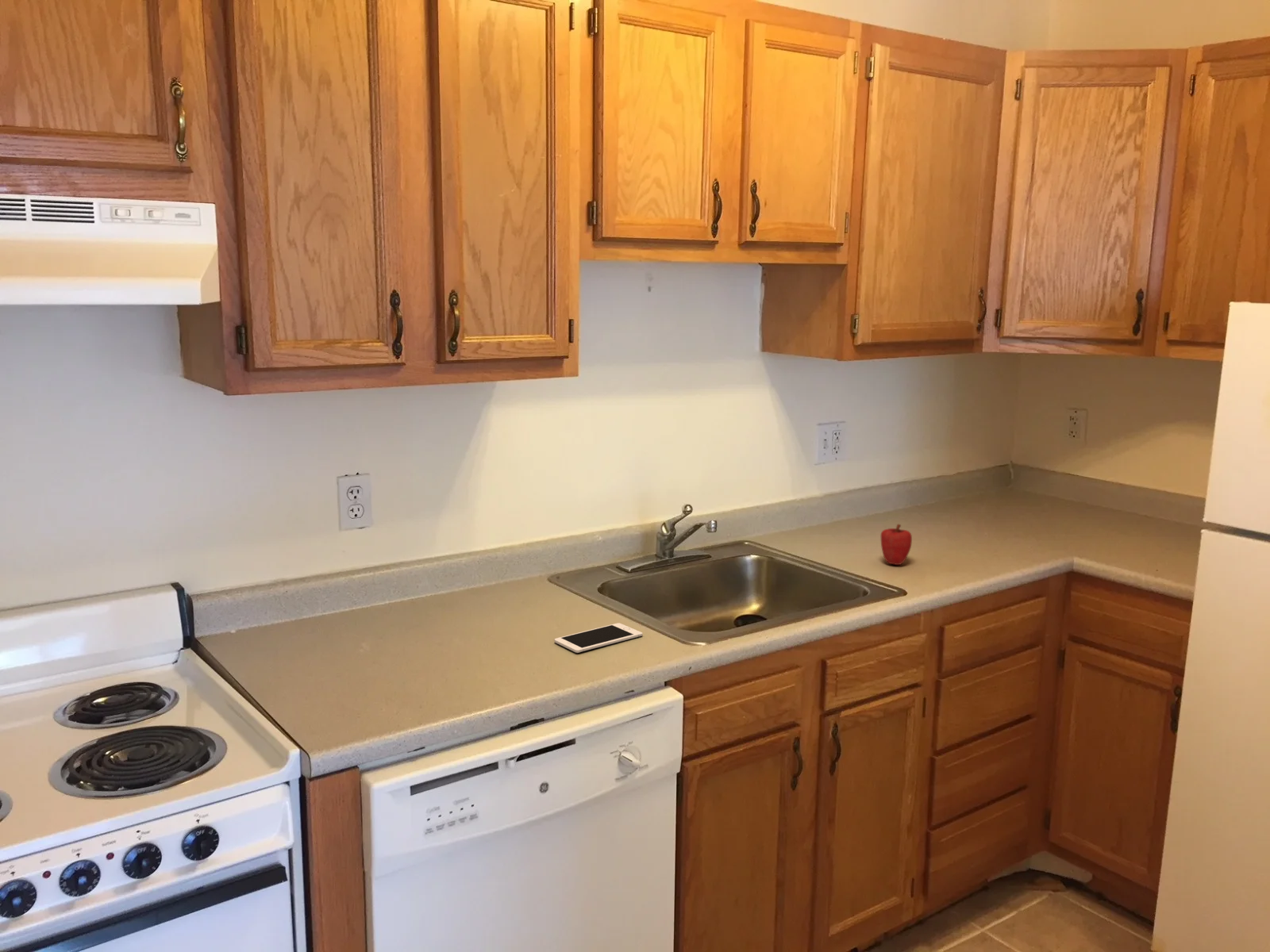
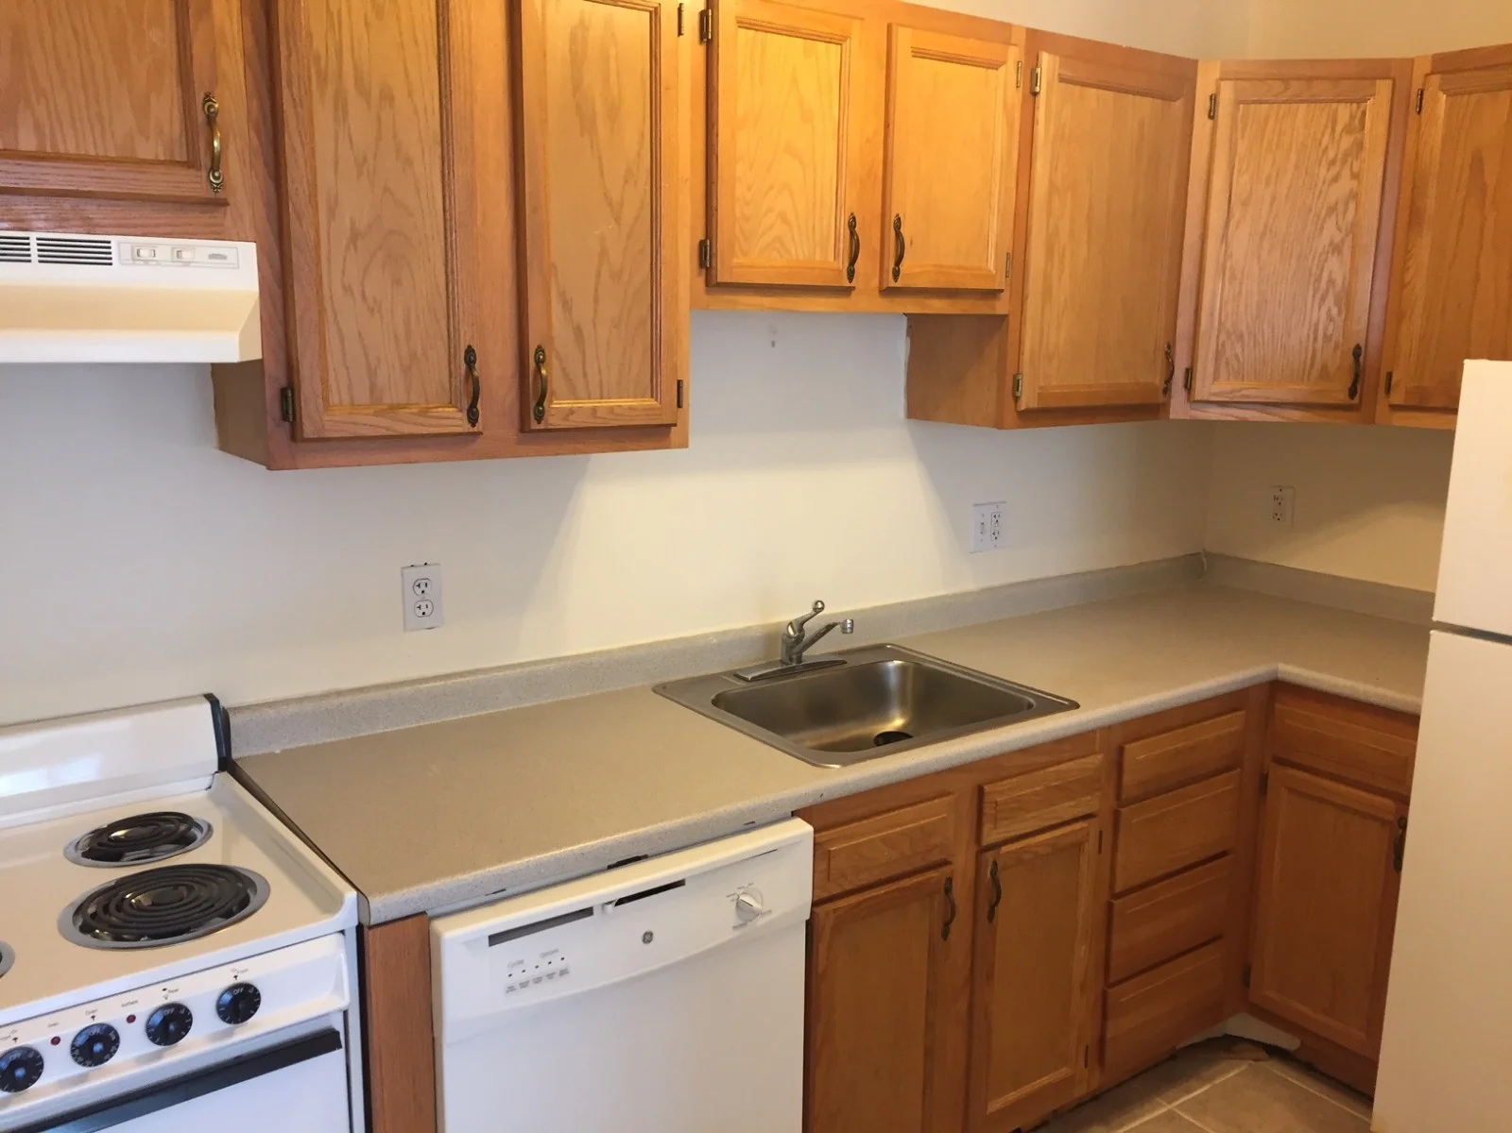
- cell phone [553,622,644,654]
- apple [880,524,913,566]
